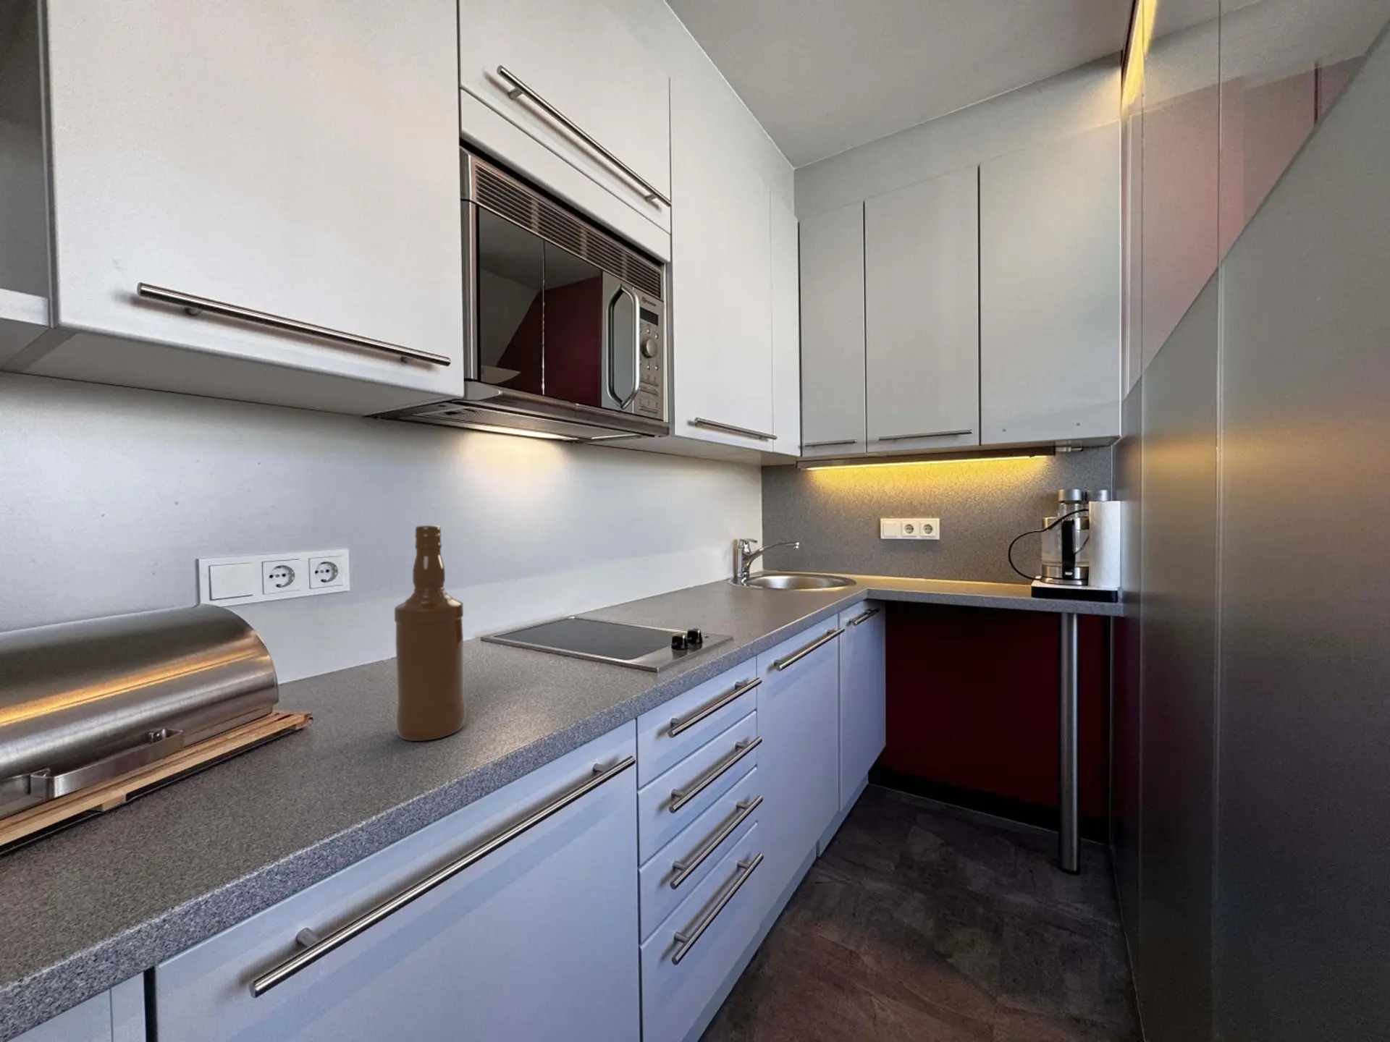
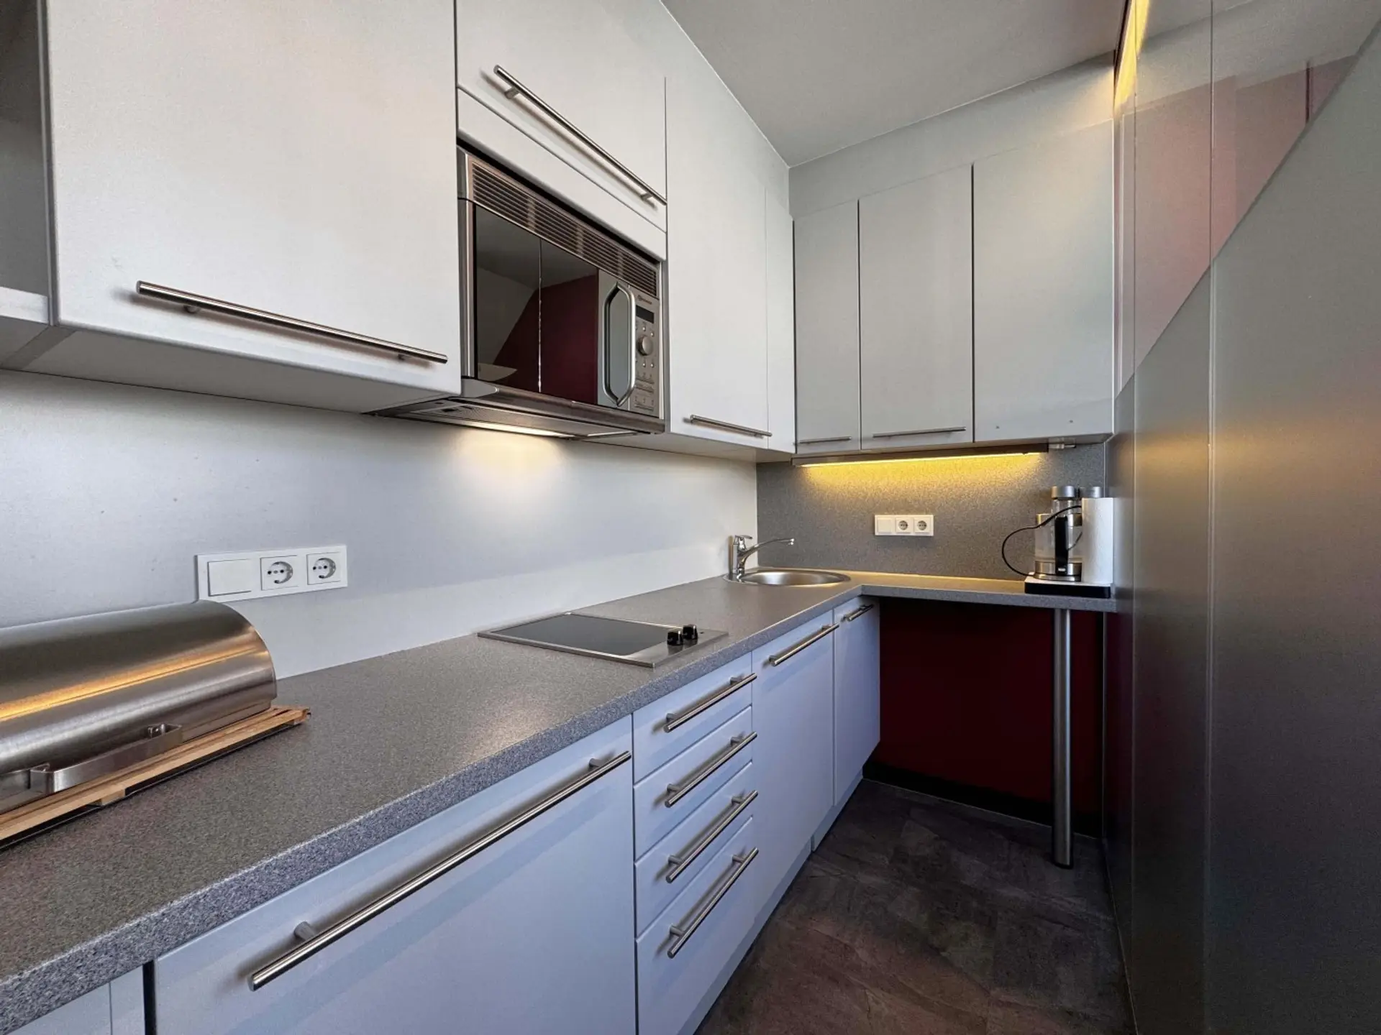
- bottle [394,524,466,742]
